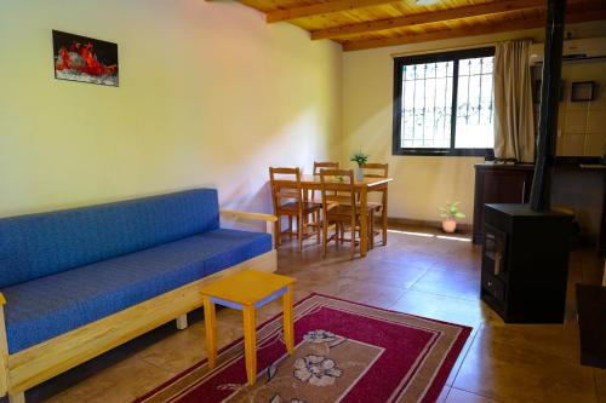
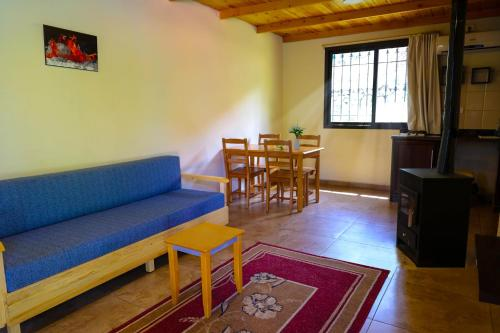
- potted plant [436,200,467,234]
